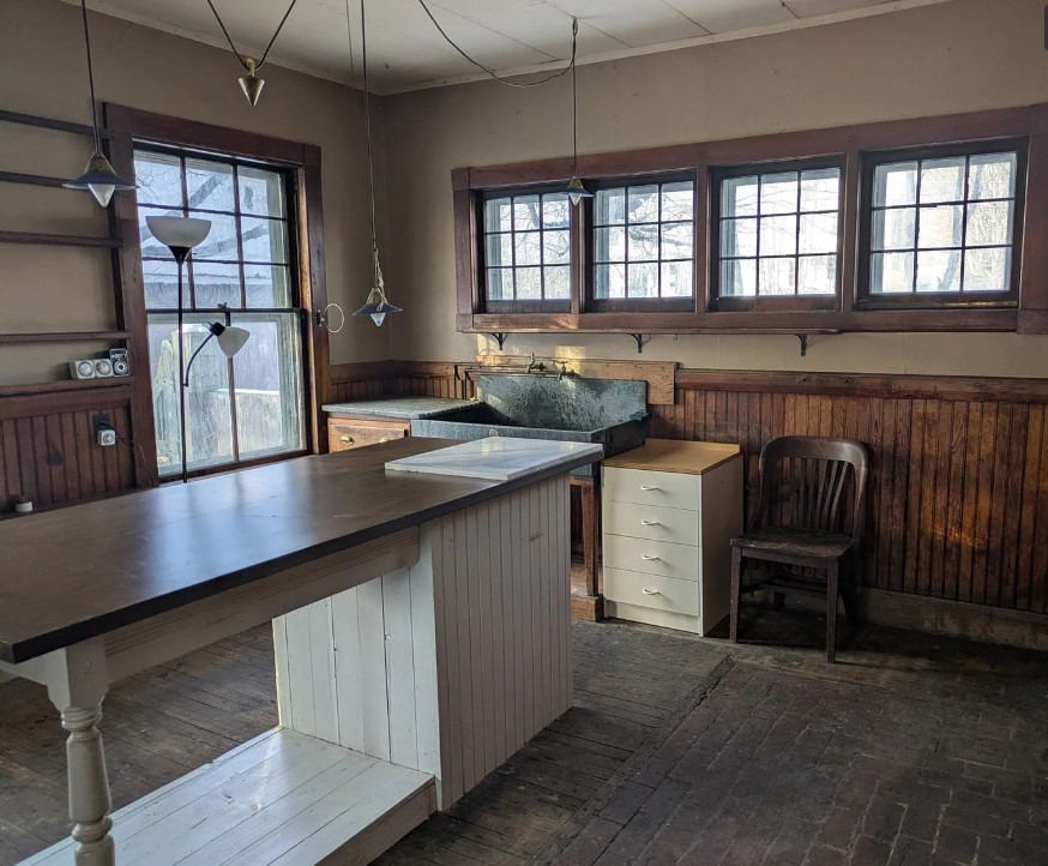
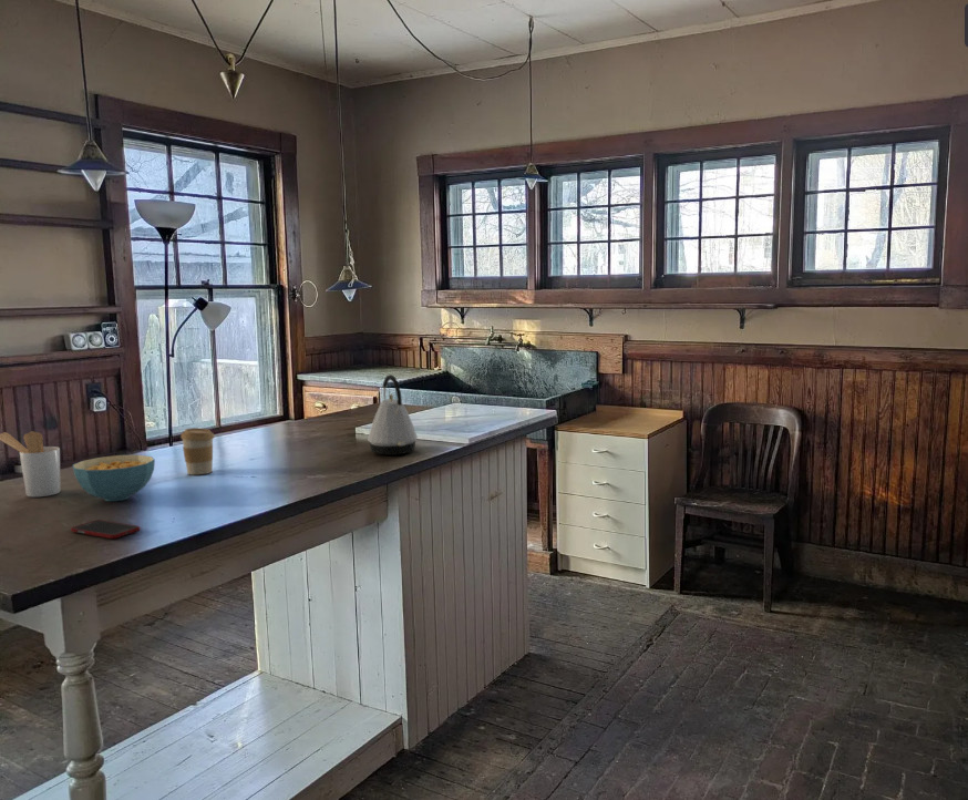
+ coffee cup [179,427,216,475]
+ cell phone [70,519,142,540]
+ utensil holder [0,430,61,499]
+ kettle [367,373,418,457]
+ cereal bowl [72,454,156,502]
